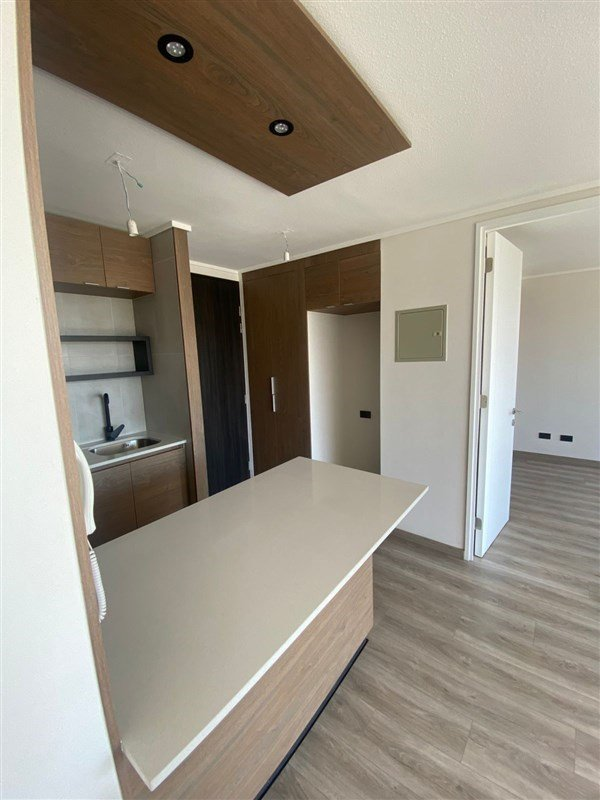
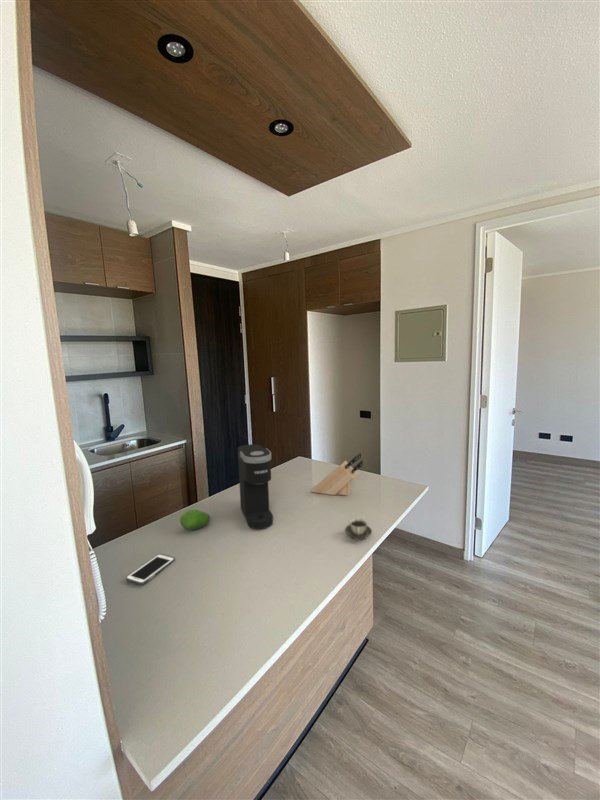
+ knife block [311,452,364,496]
+ cup [344,518,373,541]
+ cell phone [125,553,176,586]
+ fruit [179,509,211,531]
+ coffee maker [237,443,274,530]
